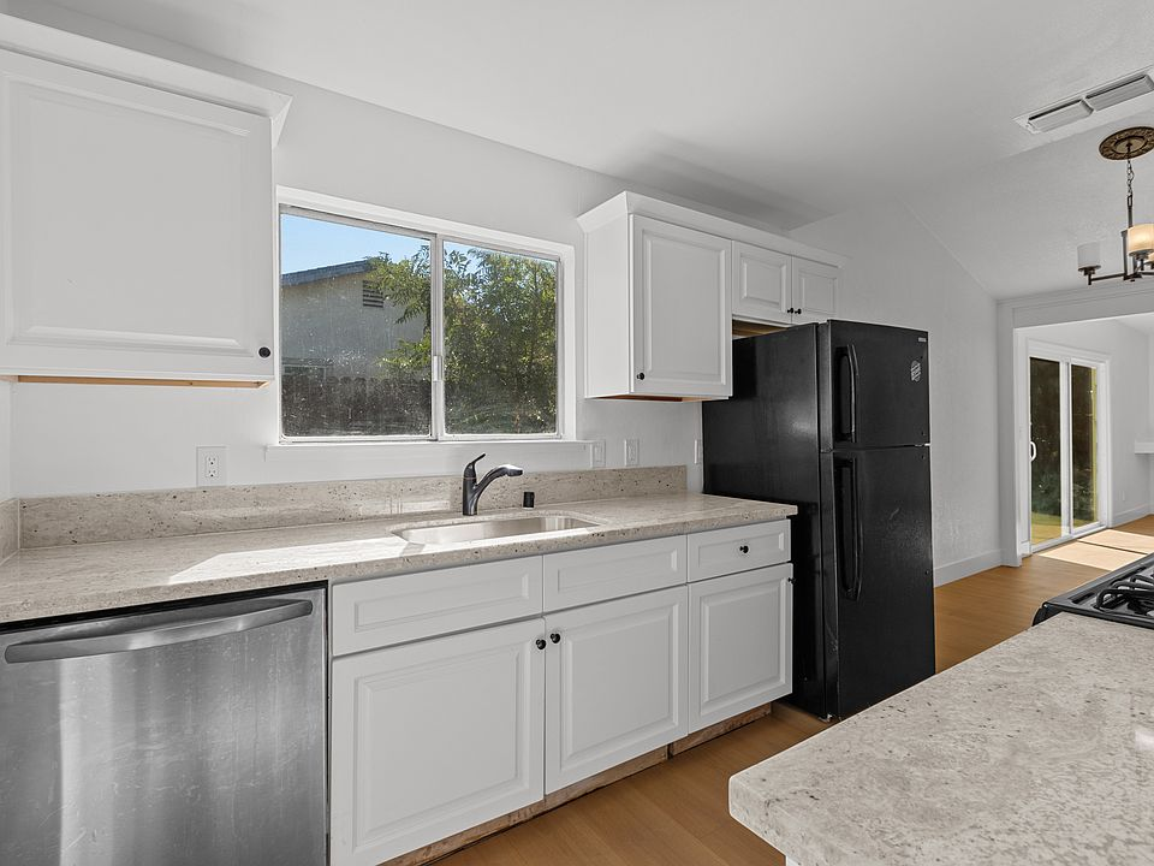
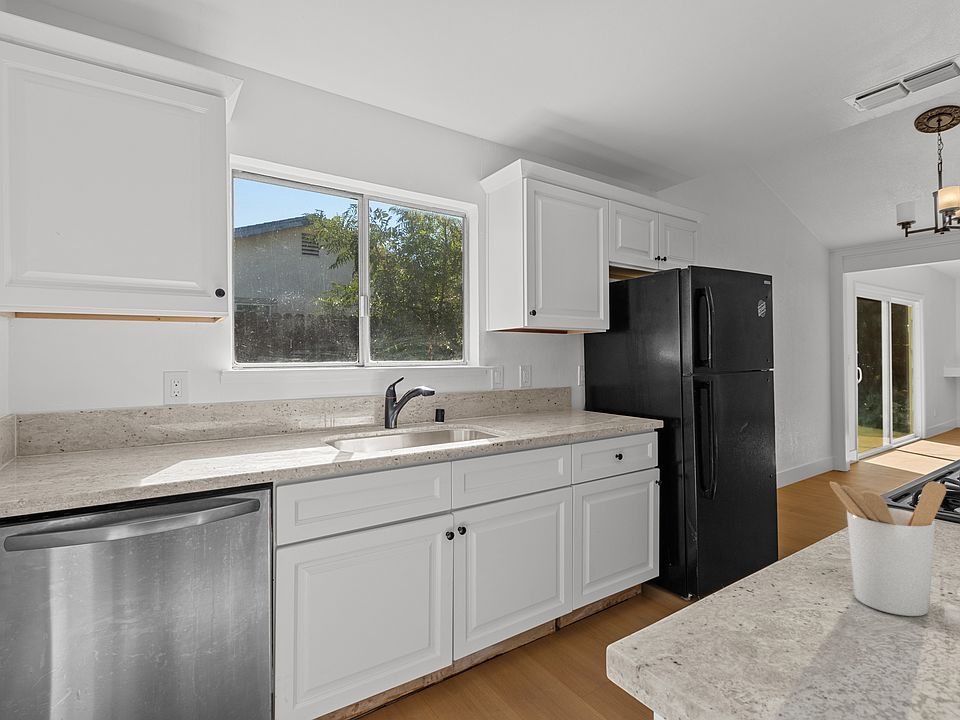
+ utensil holder [829,480,947,617]
